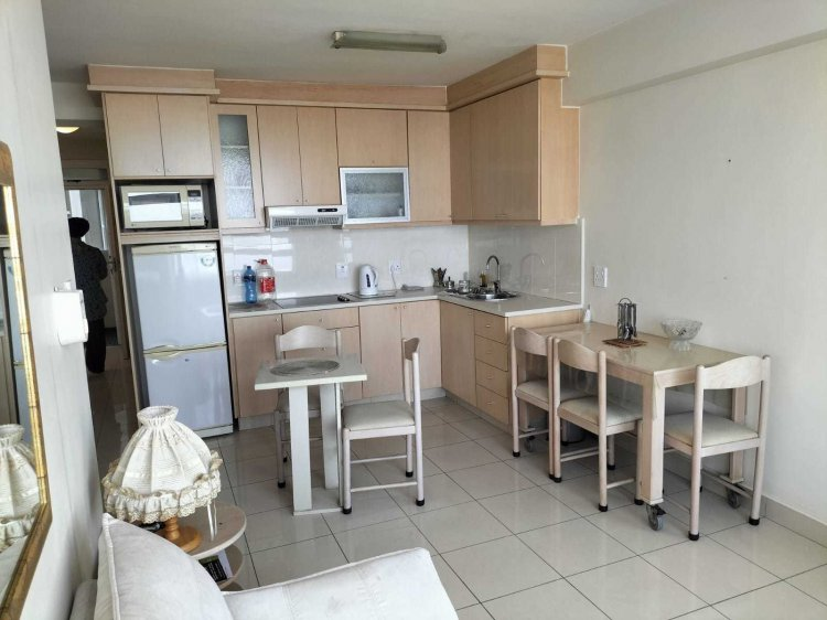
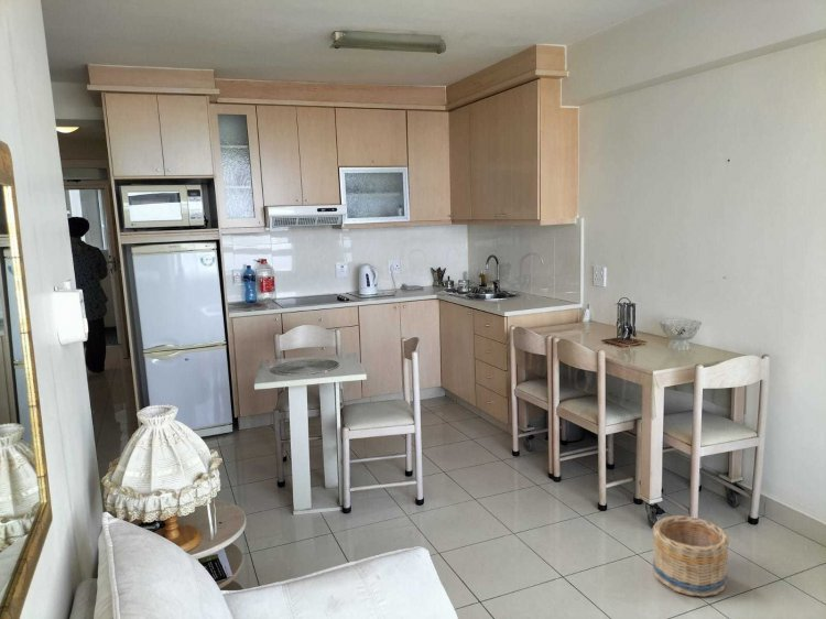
+ basket [652,514,730,597]
